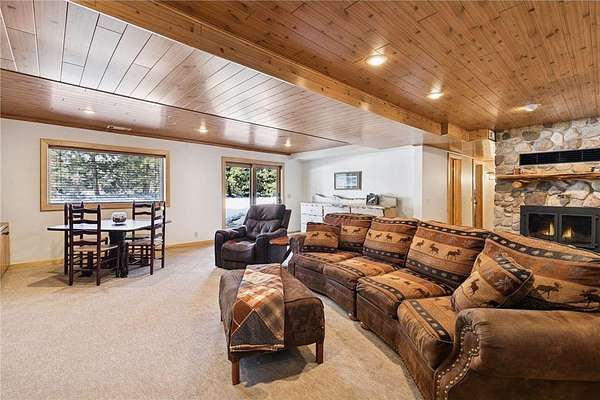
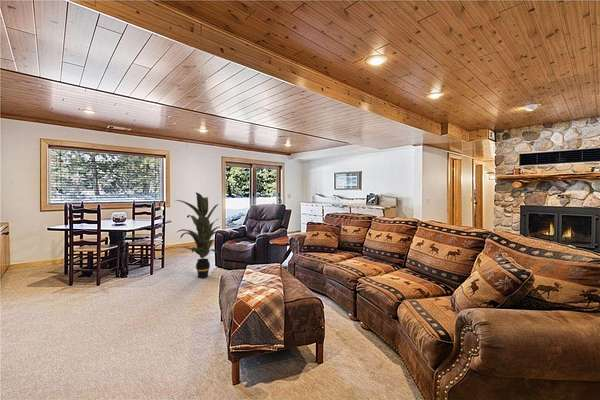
+ indoor plant [175,191,226,279]
